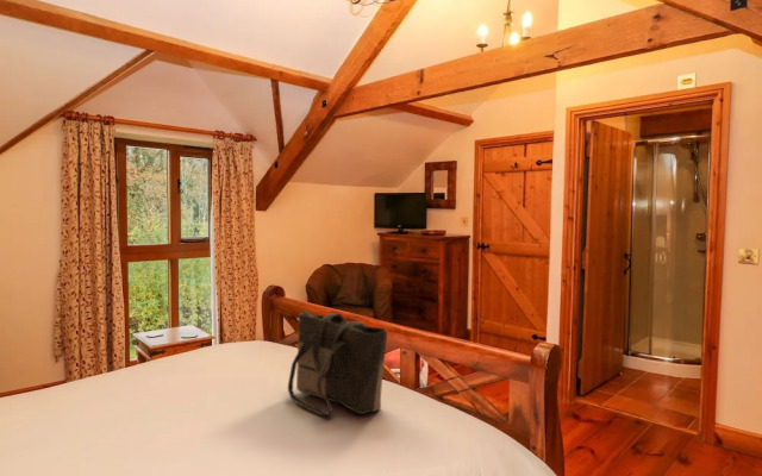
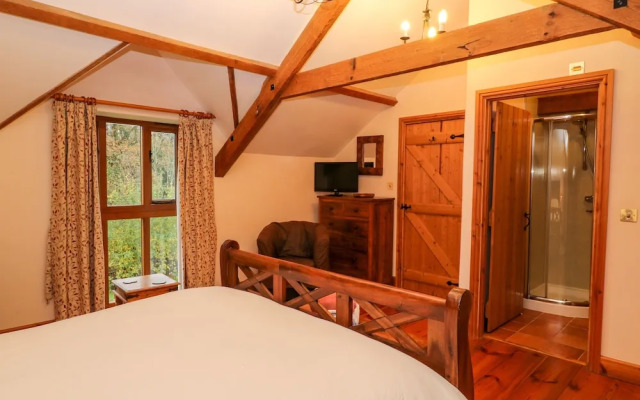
- tote bag [287,309,388,416]
